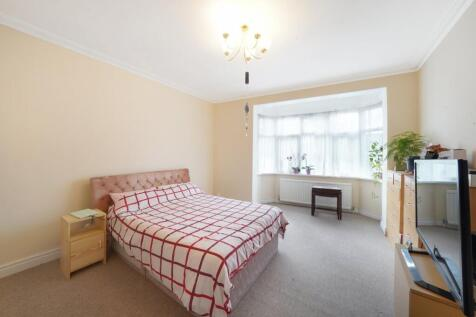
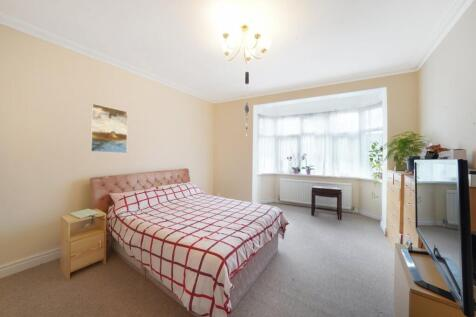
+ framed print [89,103,129,154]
